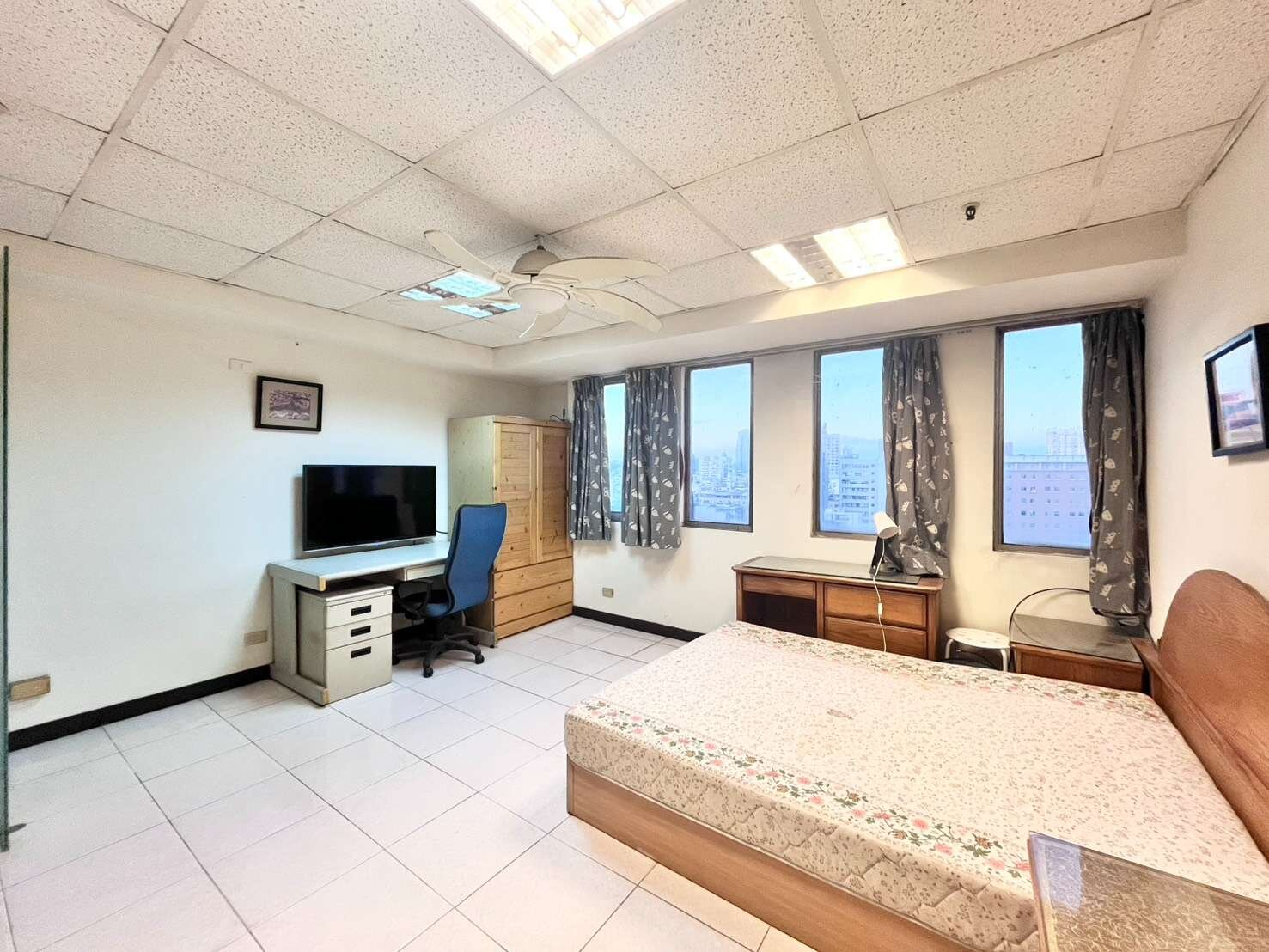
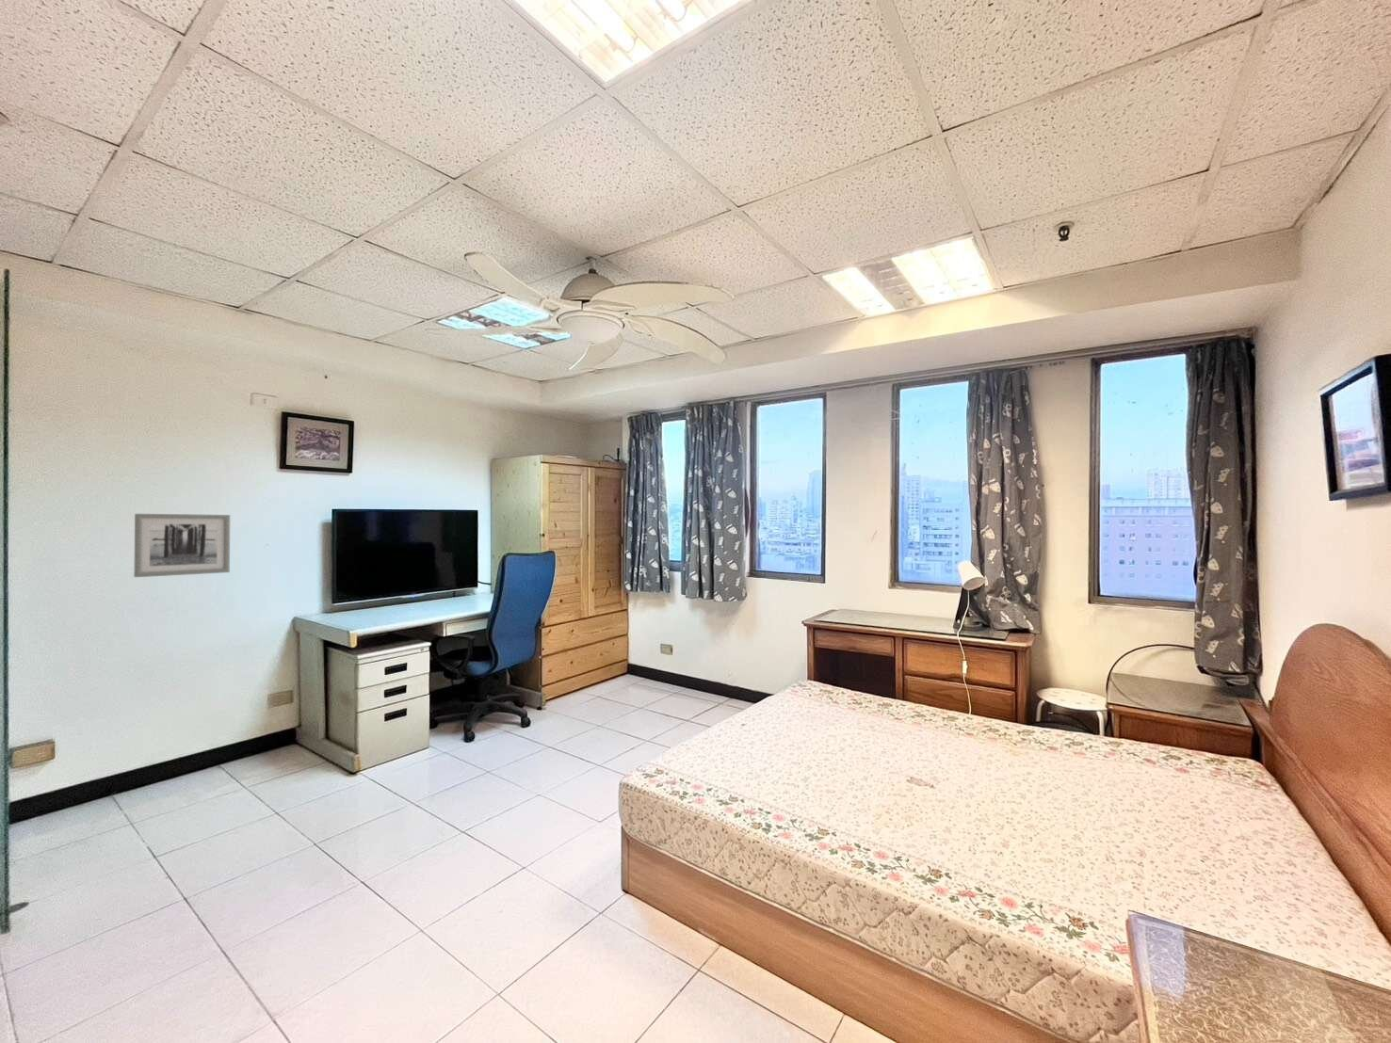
+ wall art [133,513,230,578]
